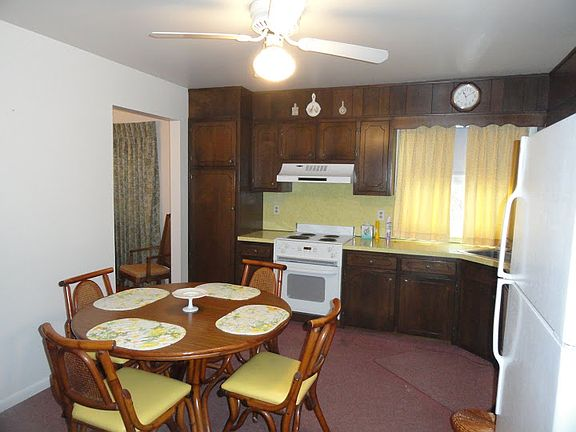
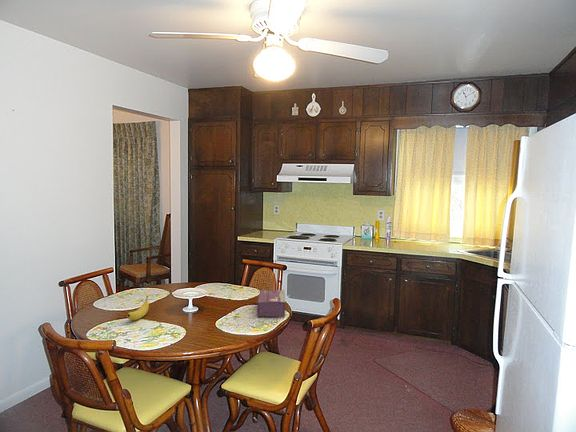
+ fruit [126,295,150,321]
+ tissue box [256,289,286,318]
